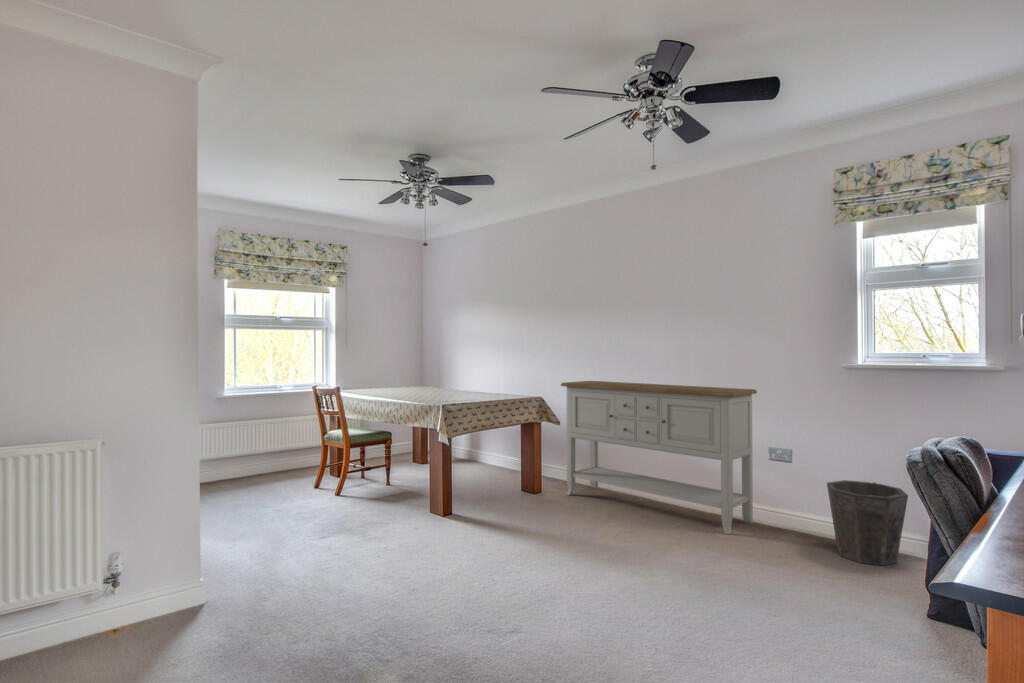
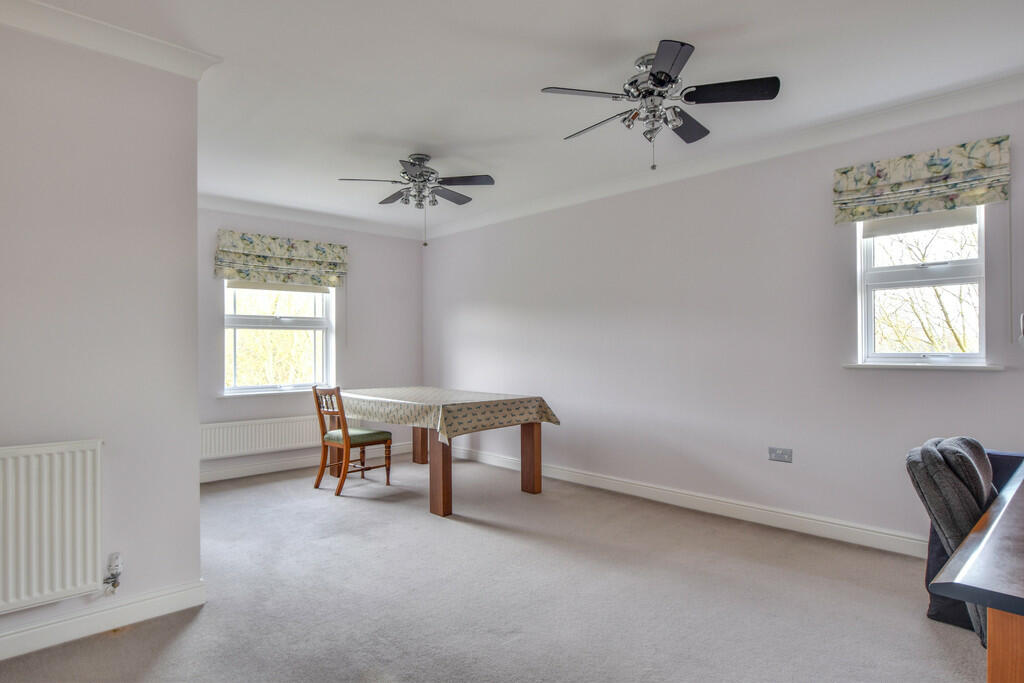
- waste bin [826,479,909,567]
- sideboard [560,380,758,535]
